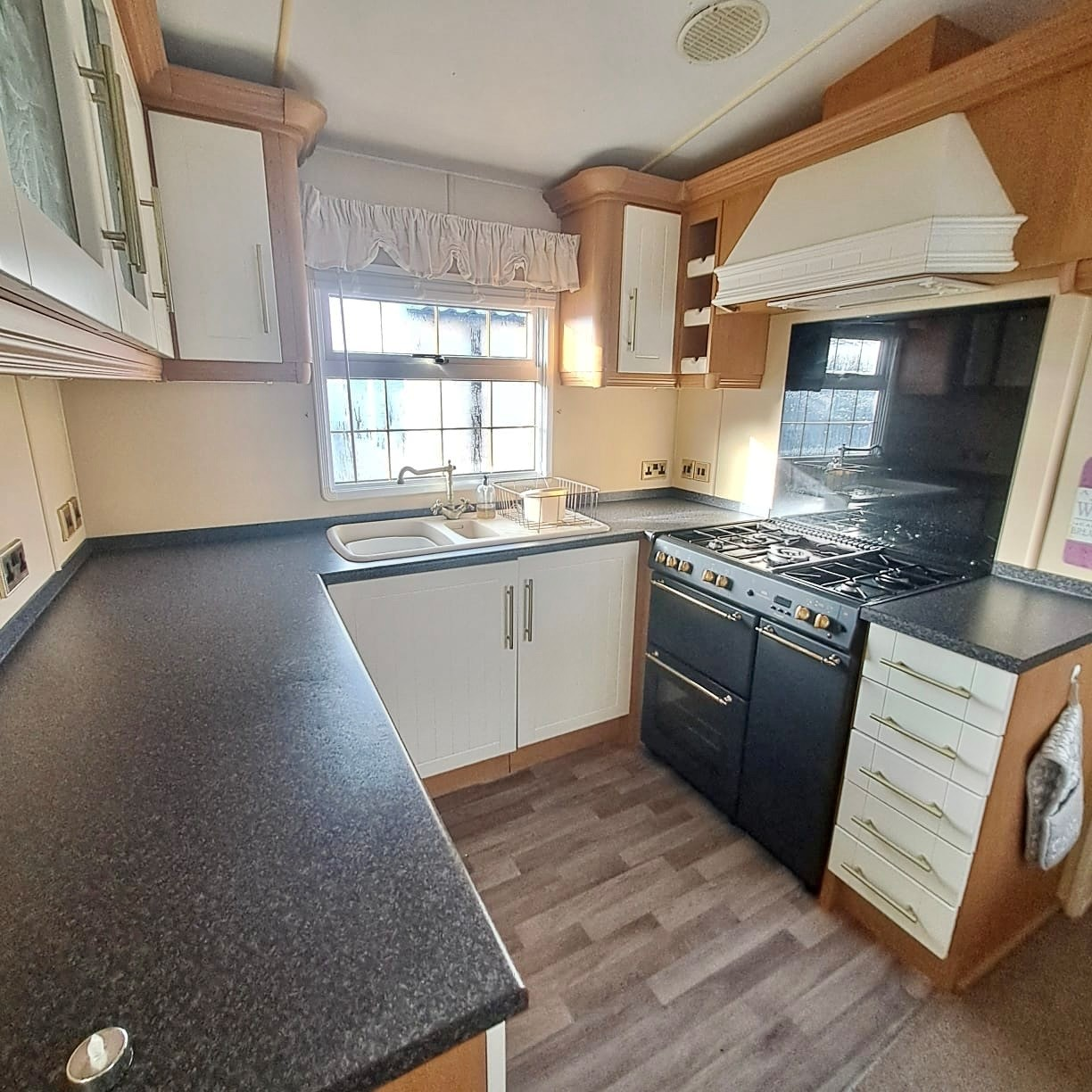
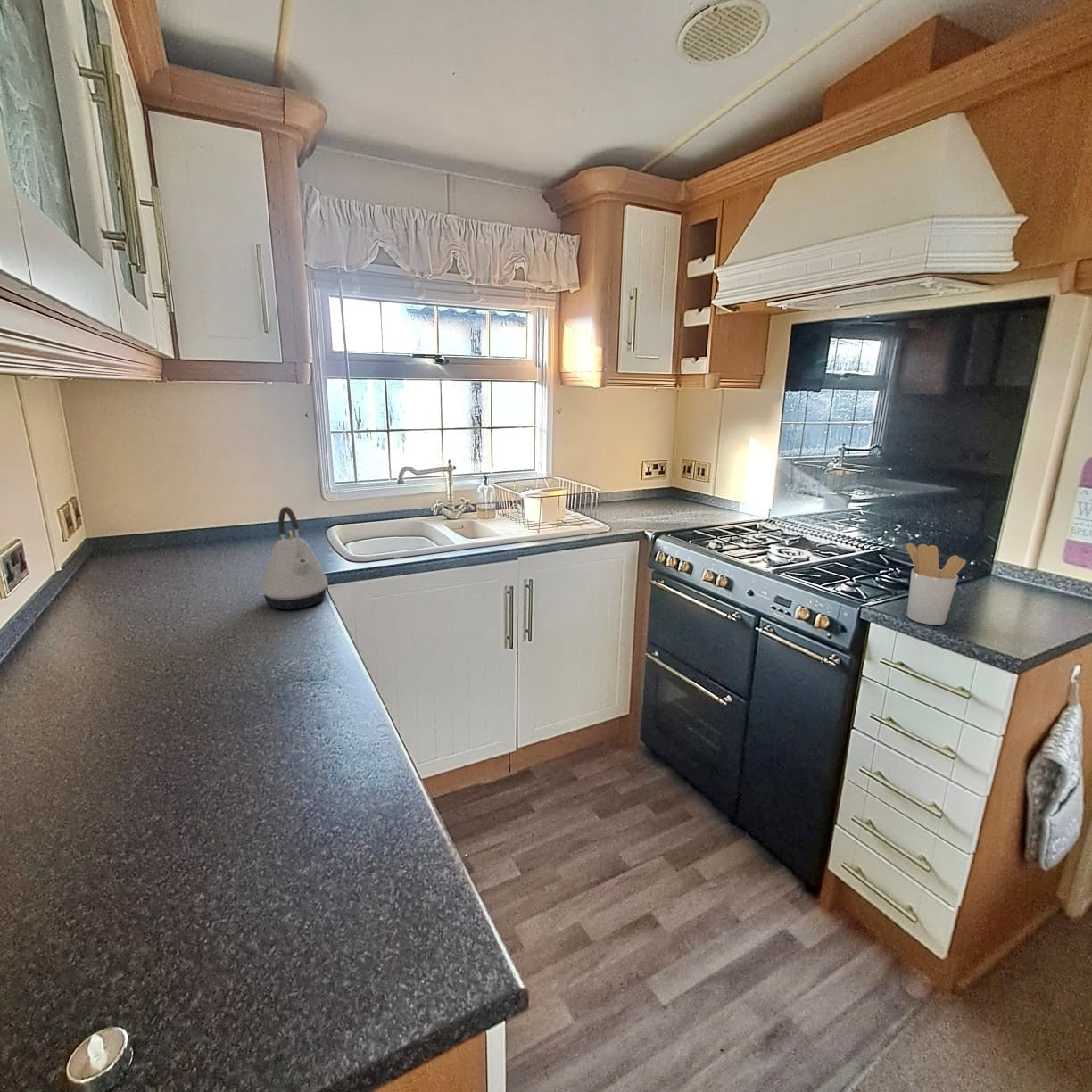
+ utensil holder [906,542,966,625]
+ kettle [261,506,329,610]
